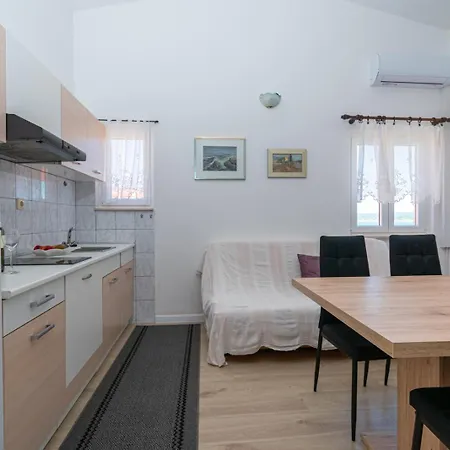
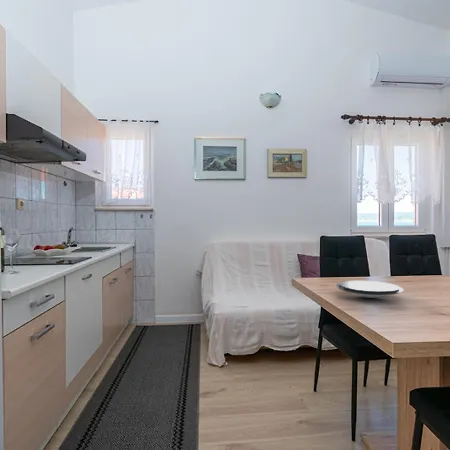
+ plate [335,280,405,299]
